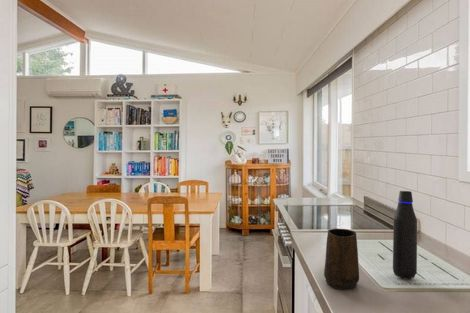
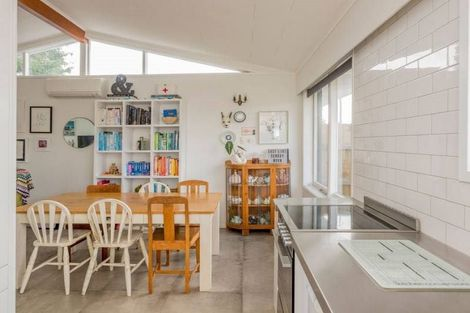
- water bottle [392,190,418,280]
- mug [323,228,360,290]
